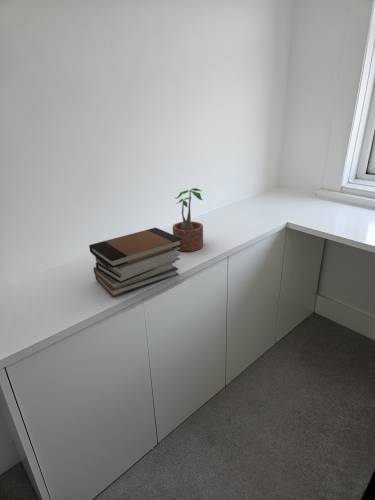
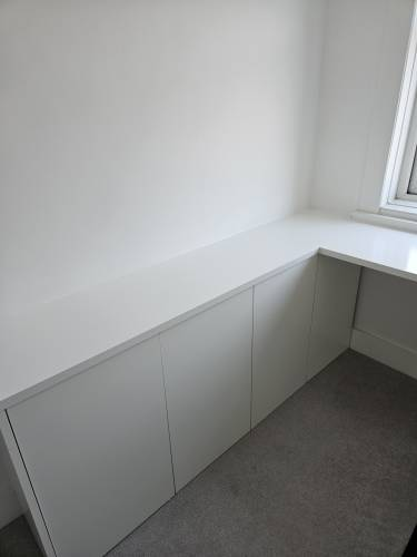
- potted plant [172,187,204,252]
- book stack [88,227,183,298]
